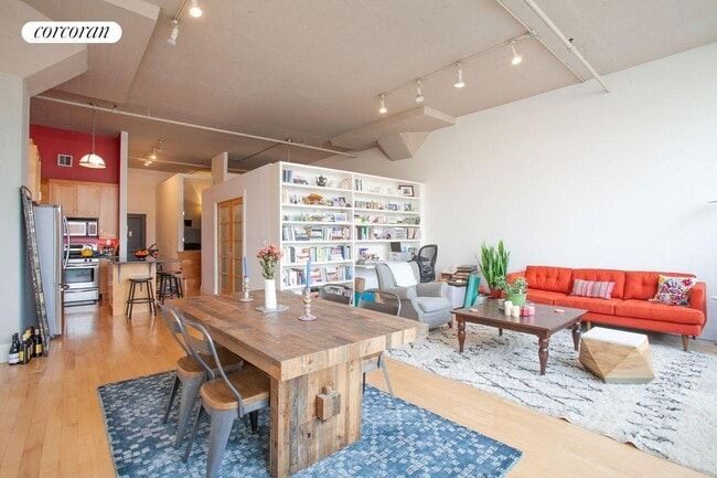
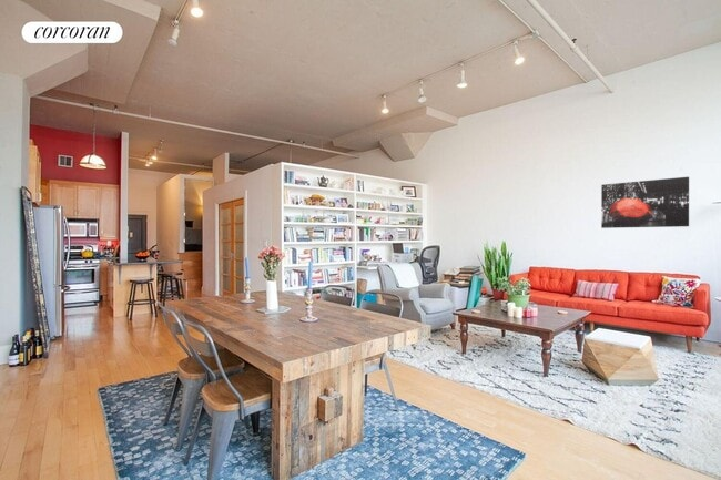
+ wall art [600,176,690,229]
